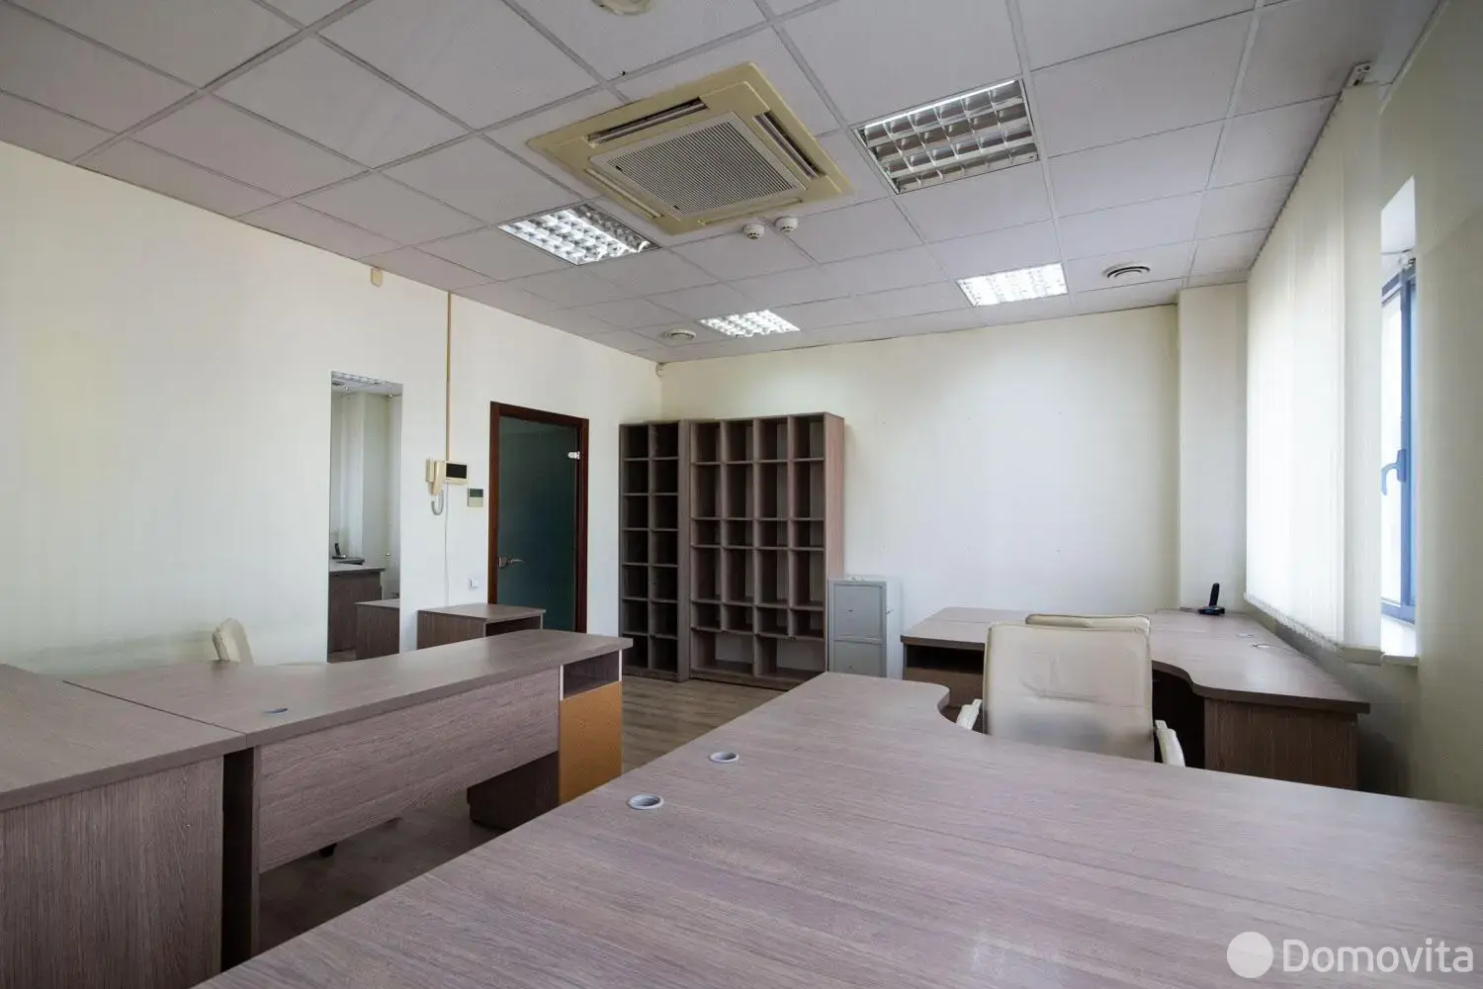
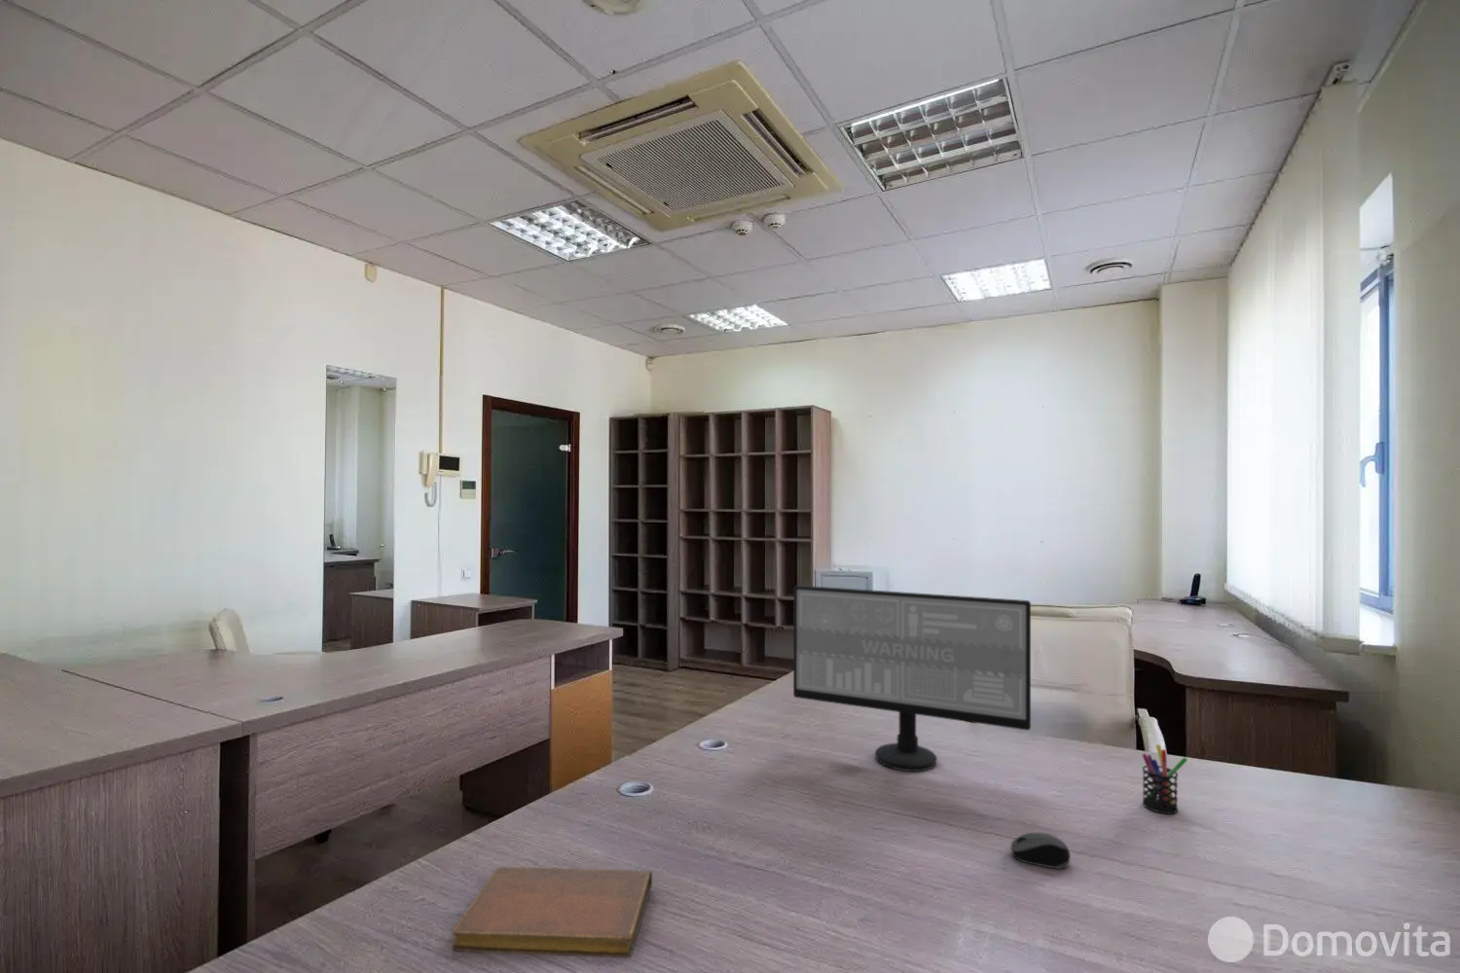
+ computer monitor [792,584,1032,772]
+ notebook [452,865,653,959]
+ computer mouse [1009,832,1071,870]
+ pen holder [1142,744,1188,814]
